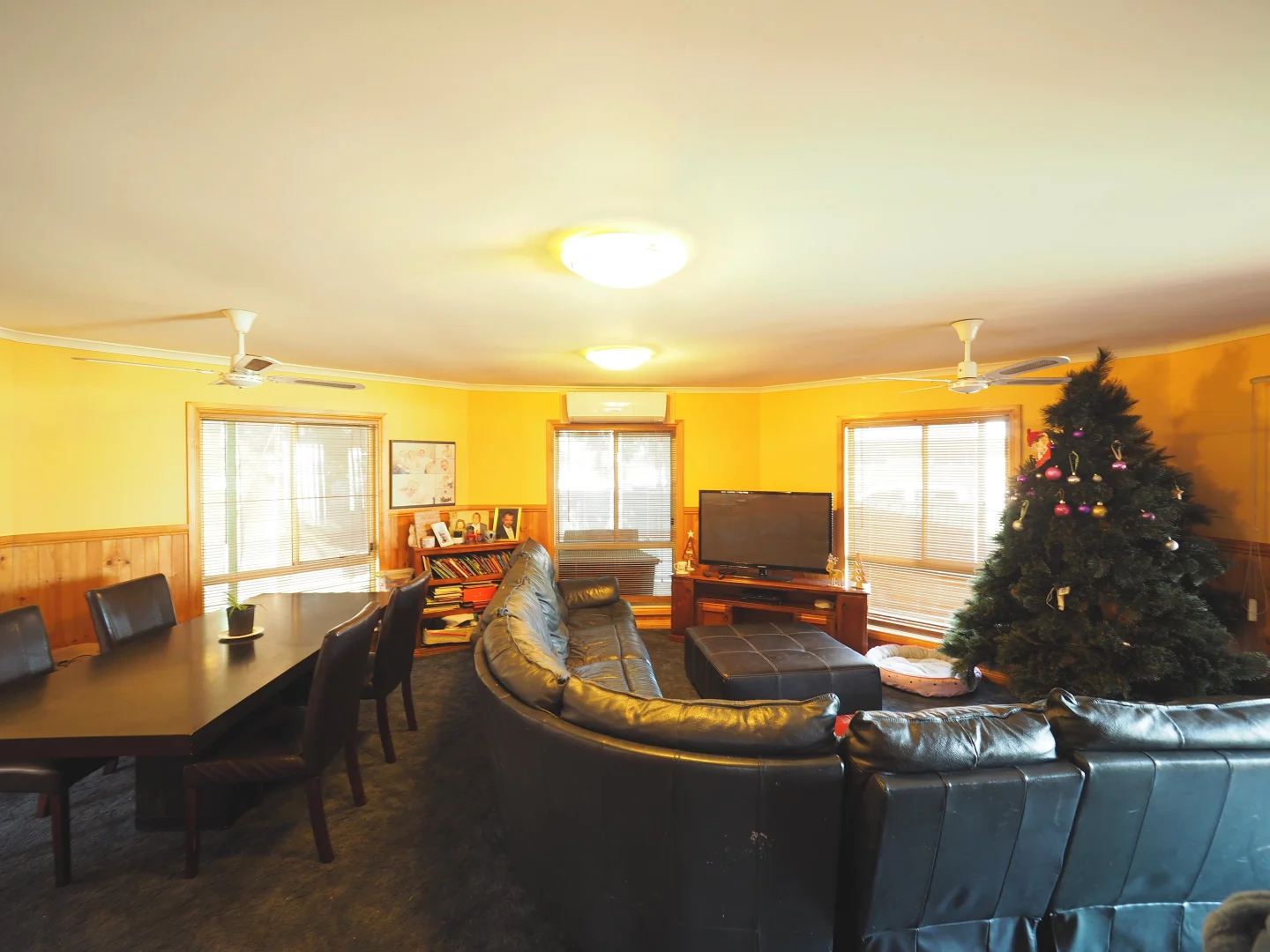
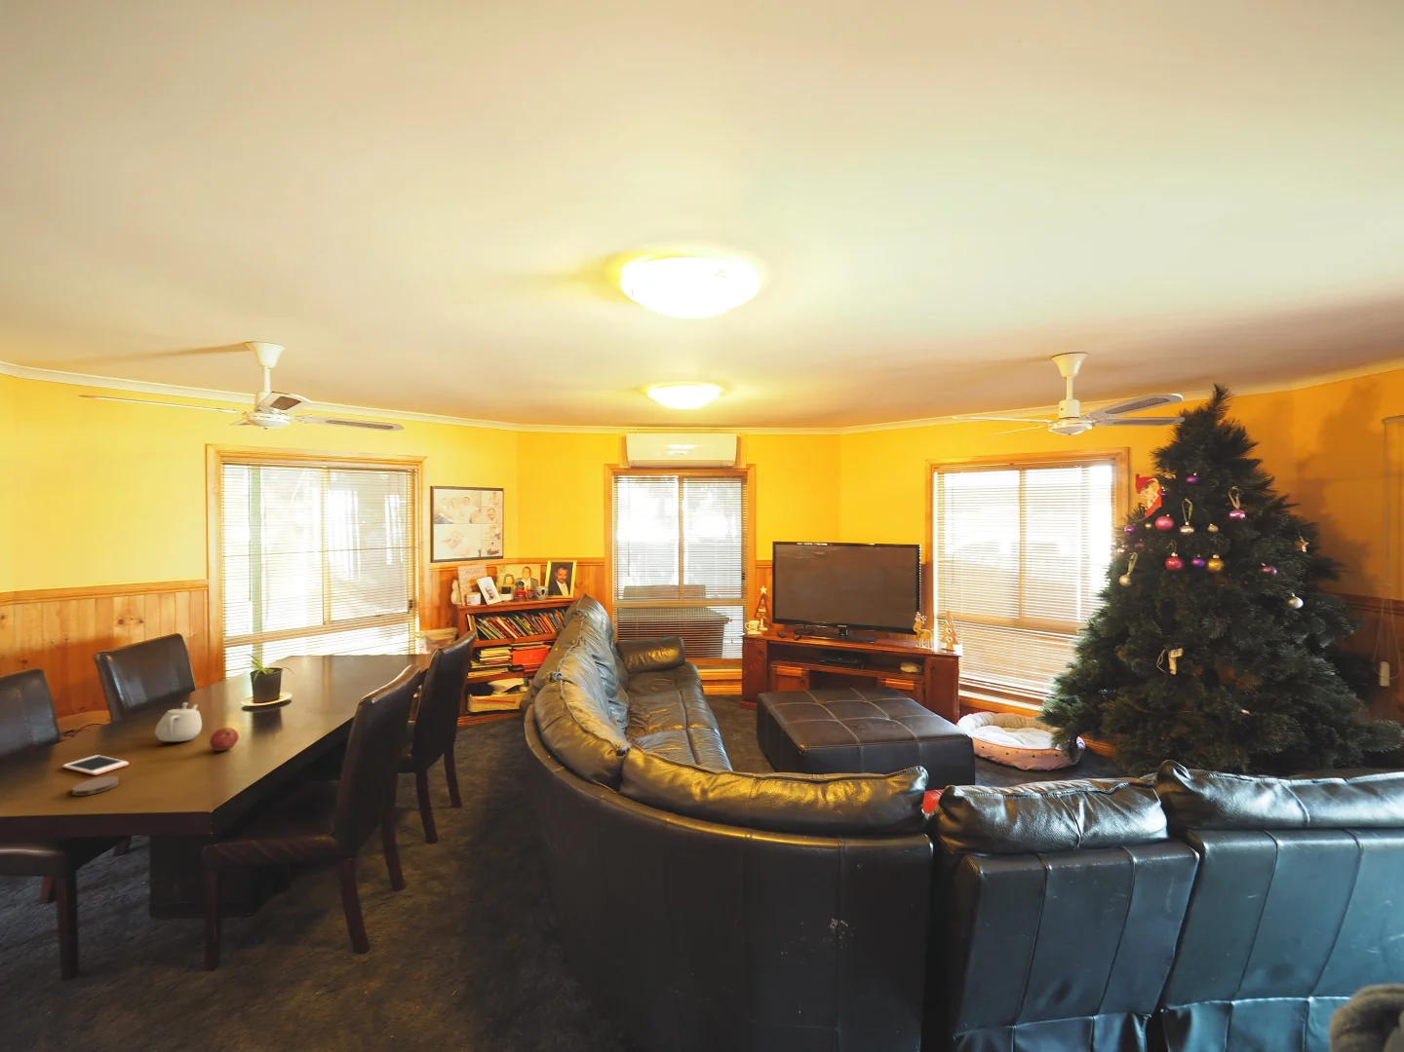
+ cell phone [62,754,129,777]
+ coaster [71,776,119,797]
+ teapot [154,702,202,743]
+ fruit [209,727,240,753]
